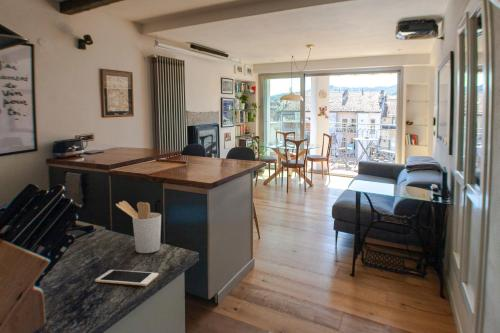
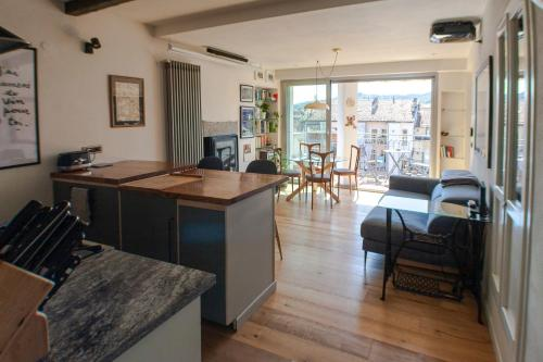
- cell phone [94,269,159,287]
- utensil holder [115,200,162,254]
